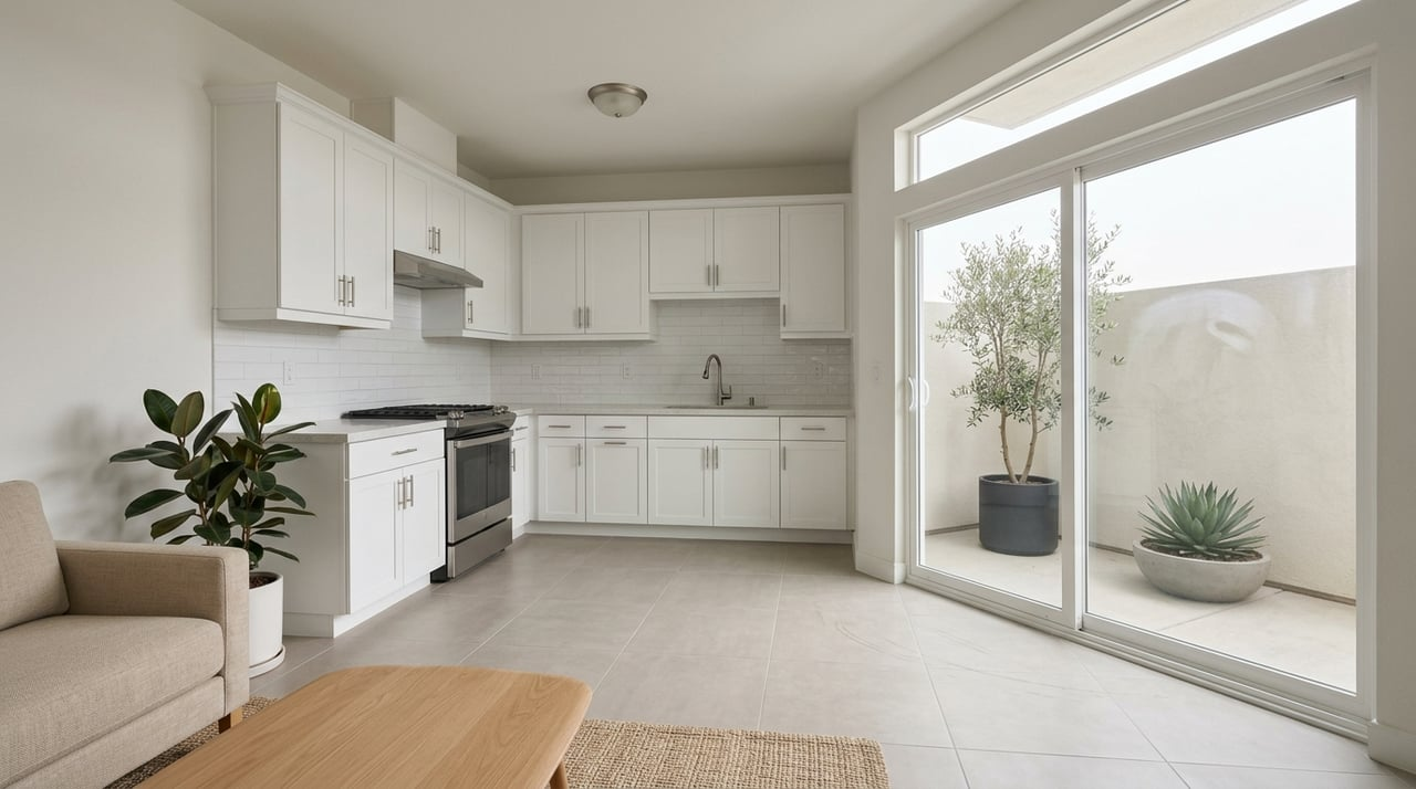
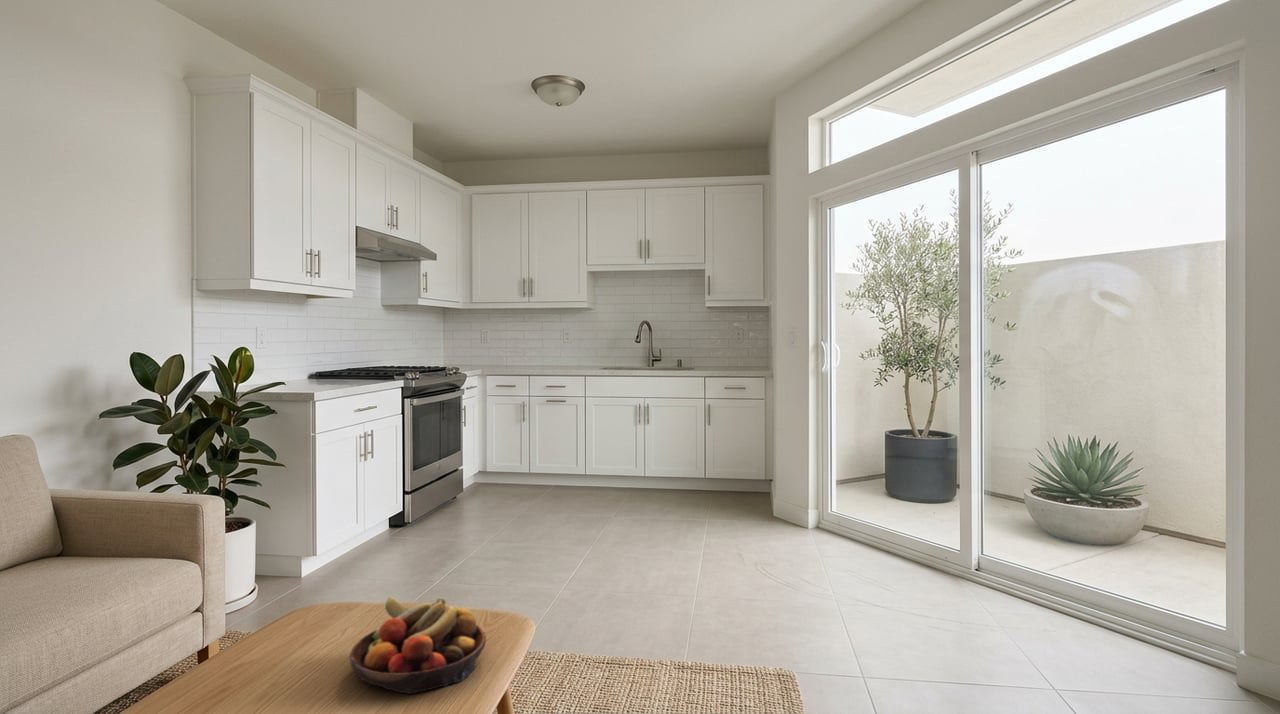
+ fruit bowl [349,596,487,695]
